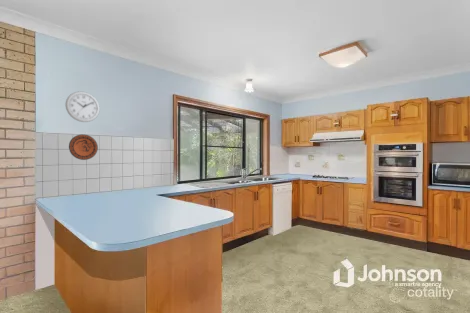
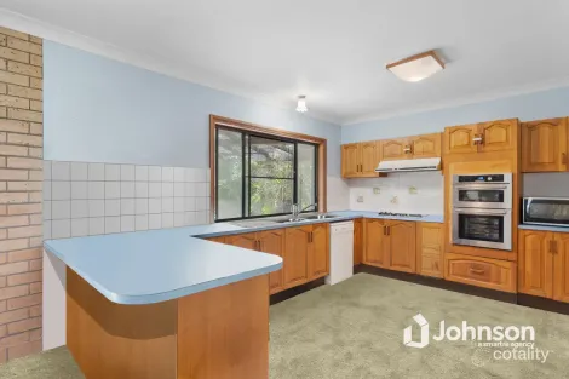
- wall clock [64,90,101,123]
- decorative plate [68,133,99,161]
